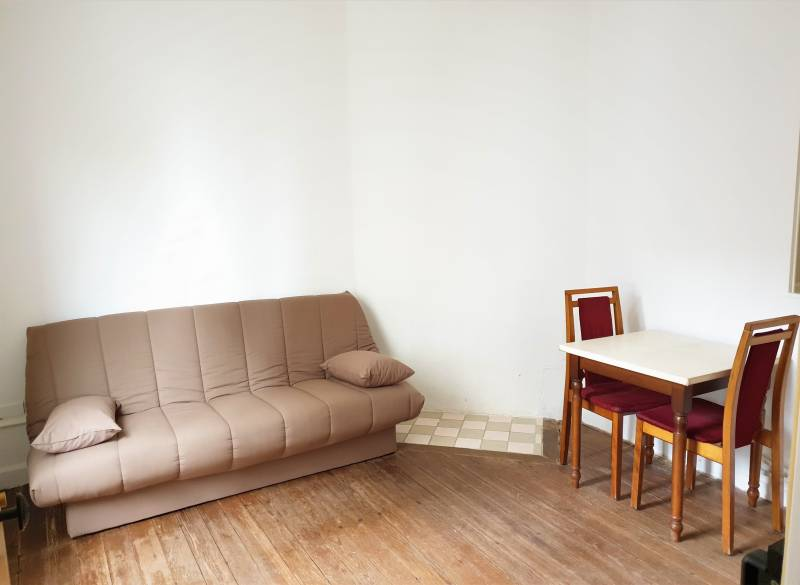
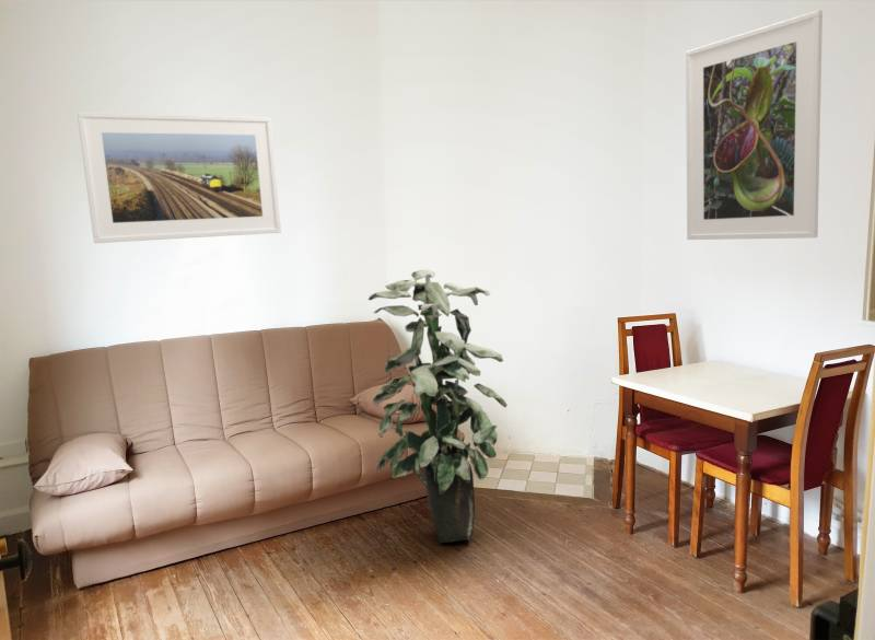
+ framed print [685,9,824,241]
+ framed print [77,110,282,244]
+ indoor plant [368,268,509,544]
